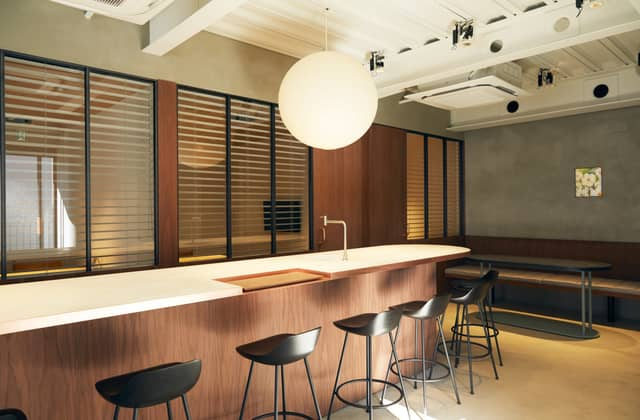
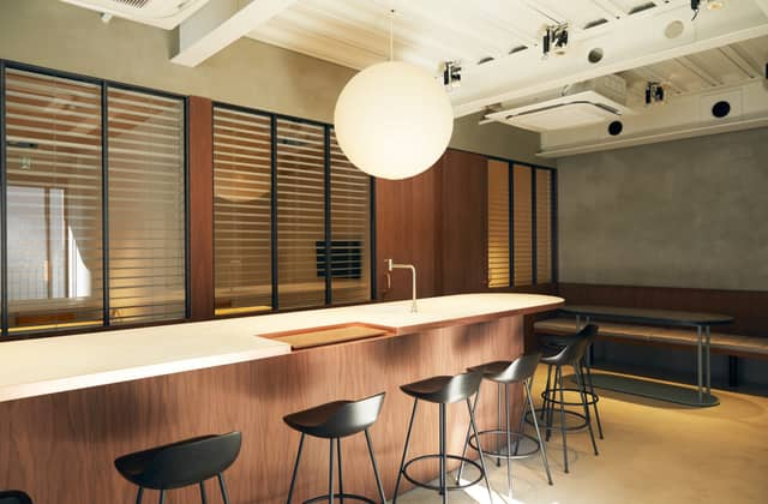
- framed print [573,165,604,199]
